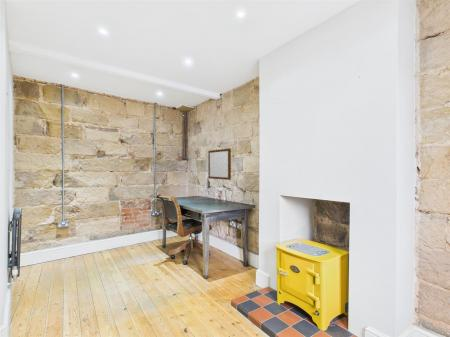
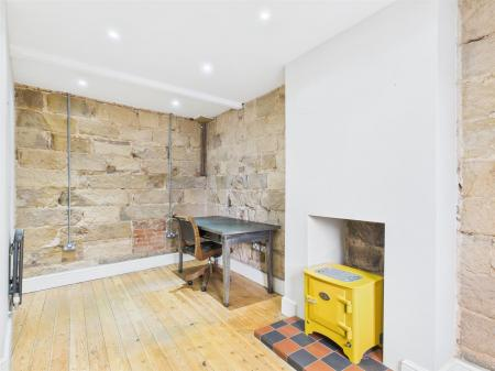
- writing board [207,148,232,181]
